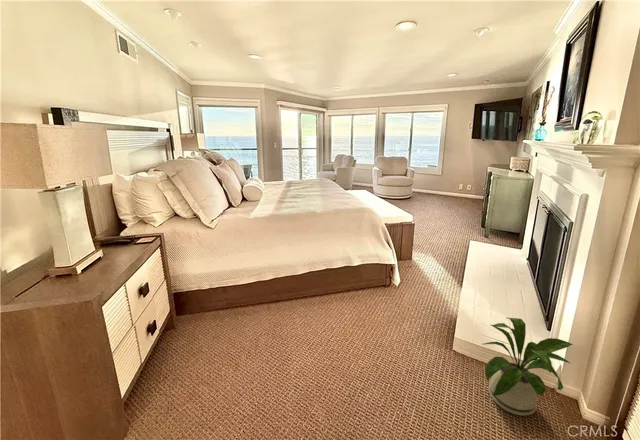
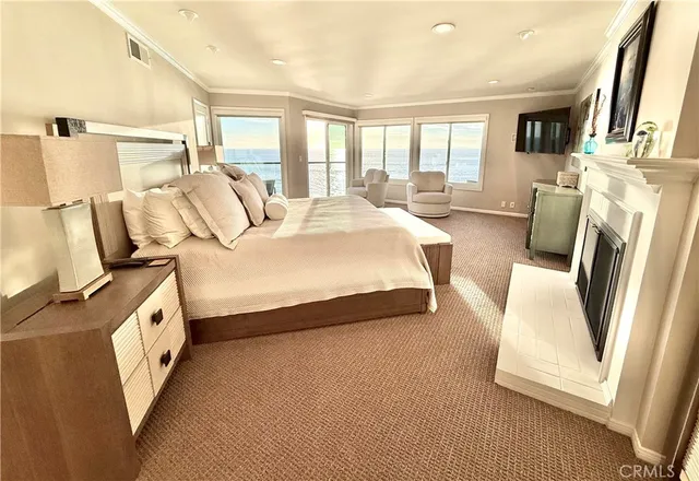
- house plant [482,317,574,417]
